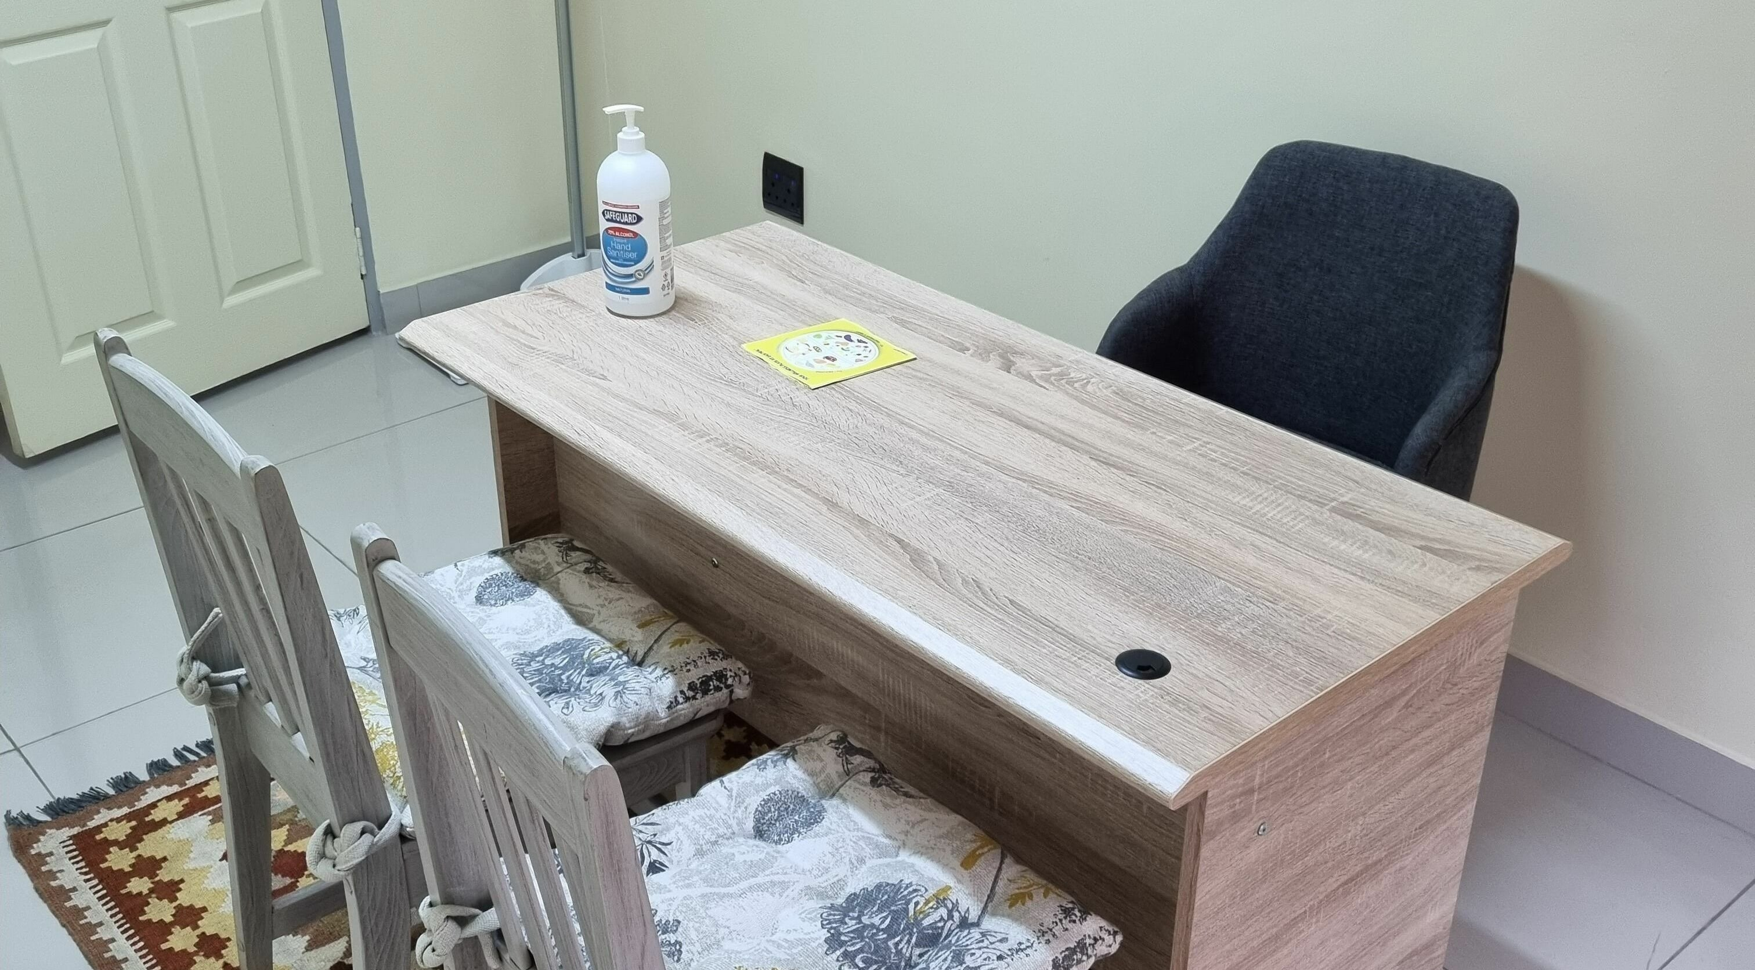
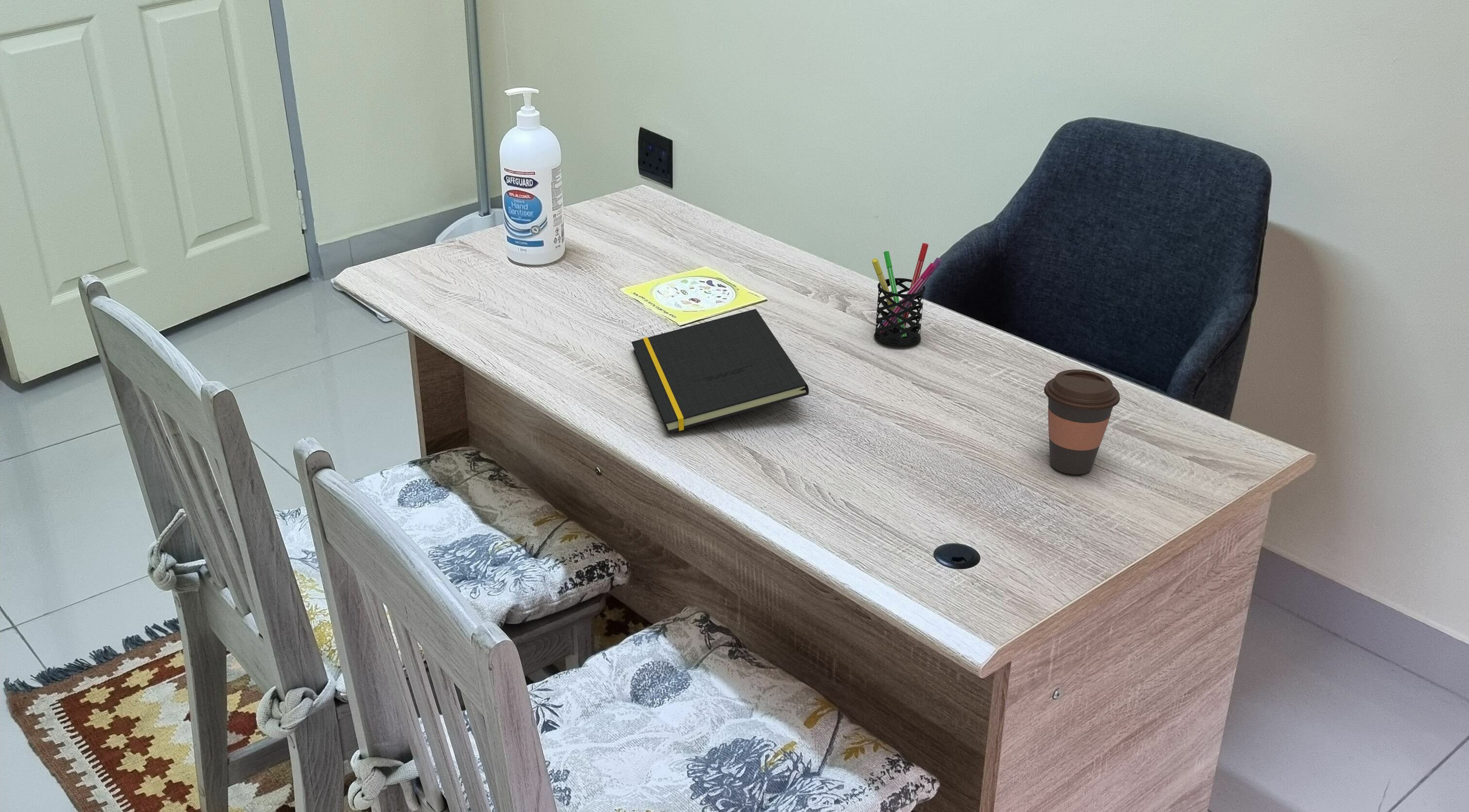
+ pen holder [871,243,942,348]
+ coffee cup [1043,369,1120,475]
+ notepad [631,308,809,434]
